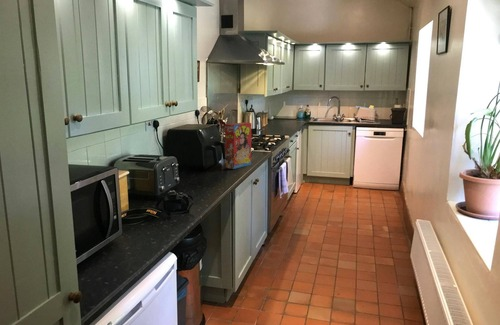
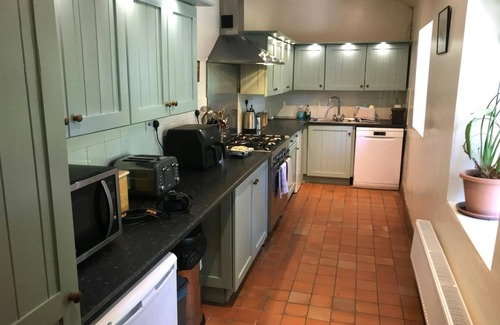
- cereal box [224,122,252,170]
